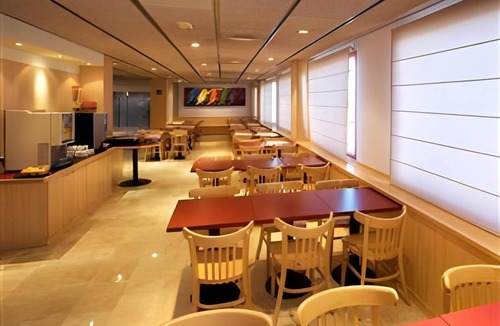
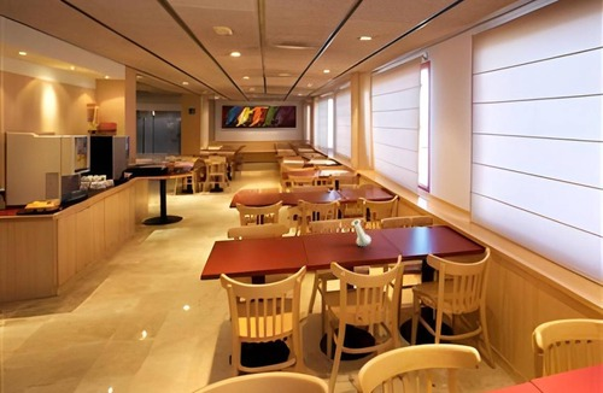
+ vase [350,218,373,247]
